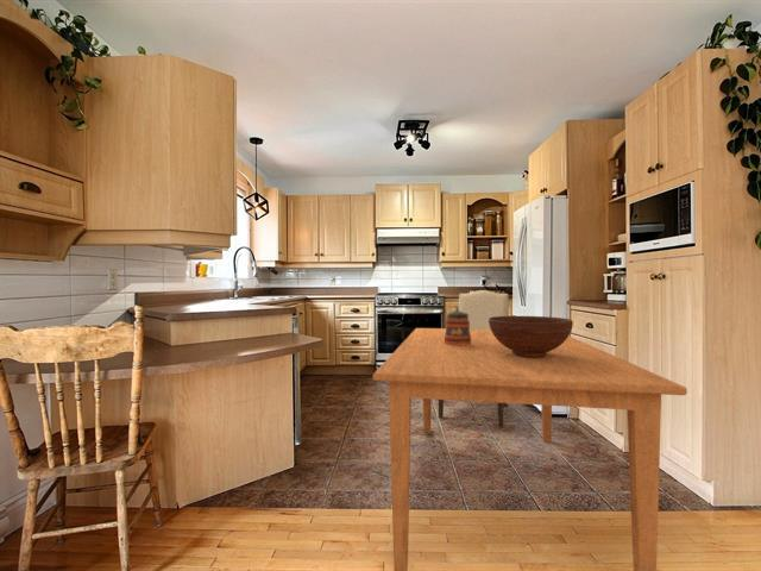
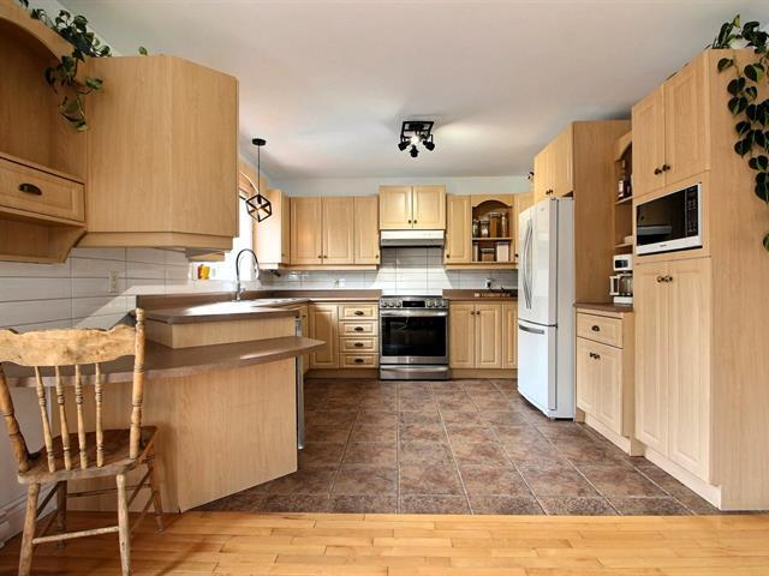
- beer stein [445,306,472,345]
- chair [438,289,510,428]
- dining table [372,327,688,571]
- fruit bowl [489,315,574,357]
